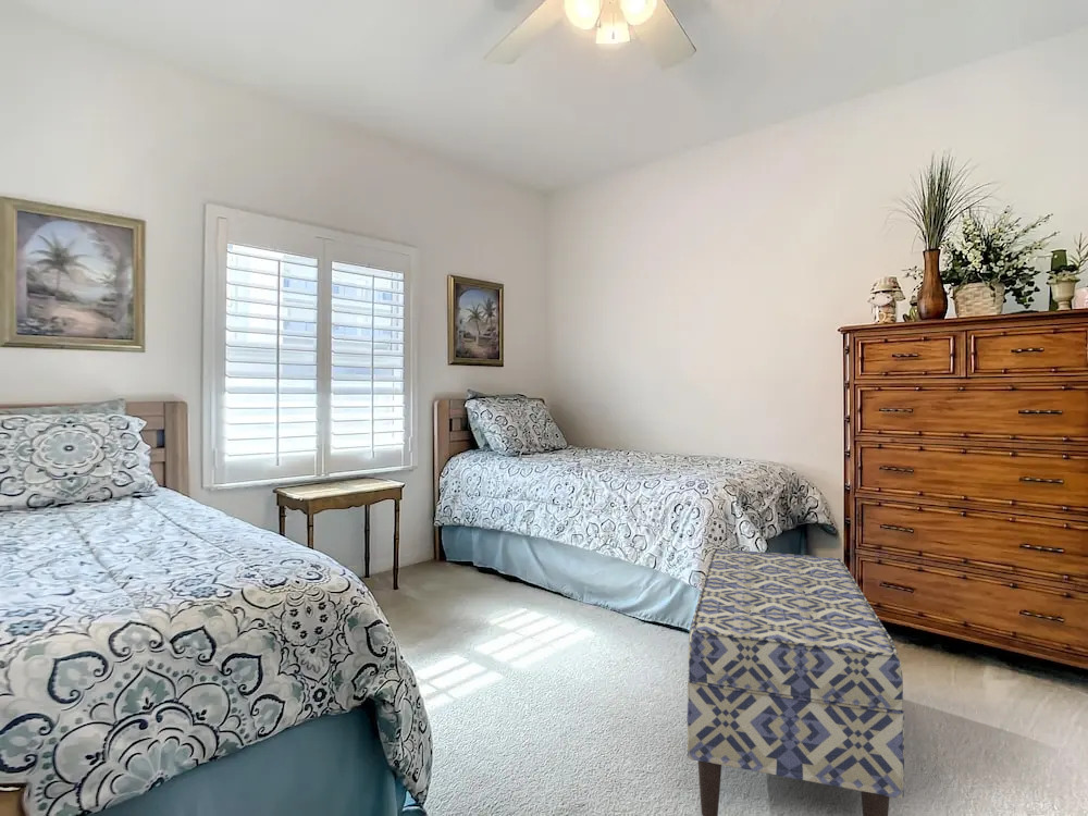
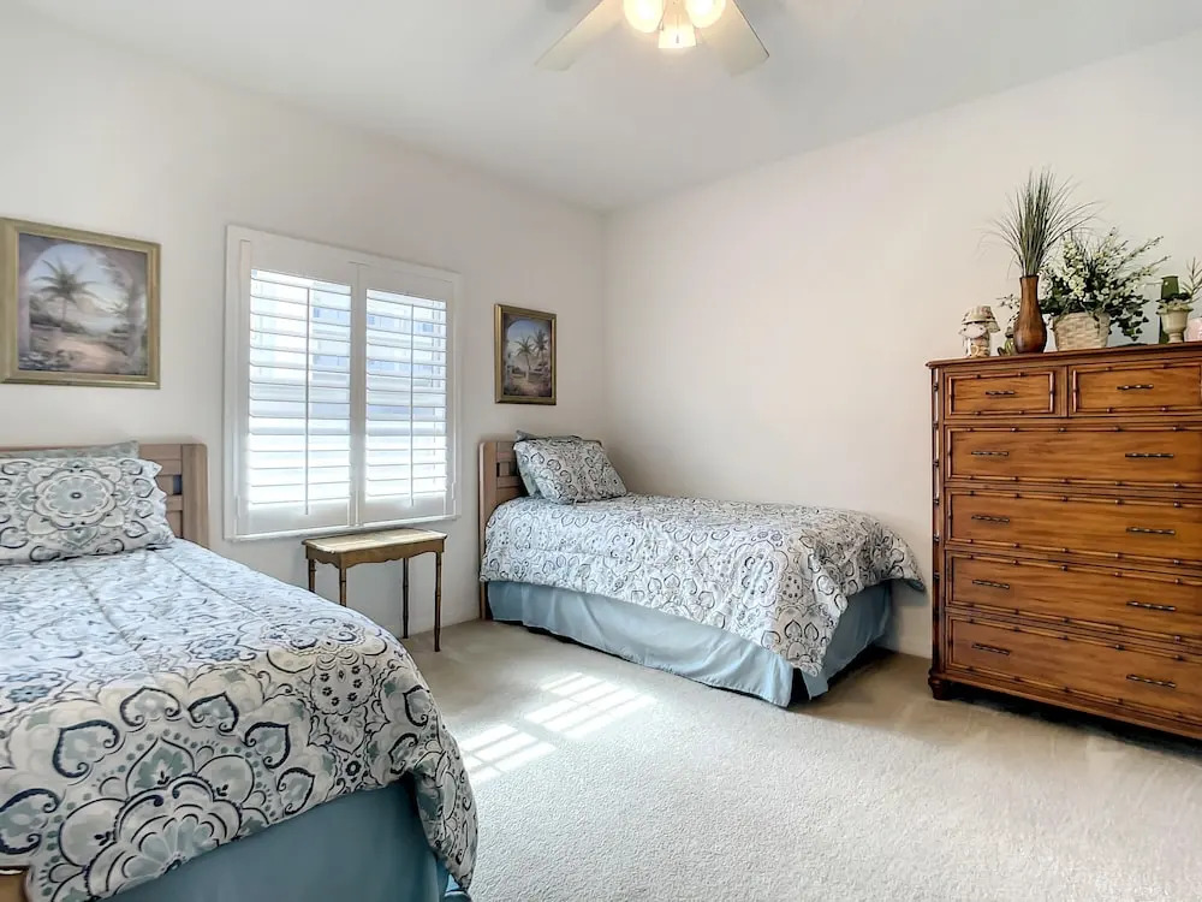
- bench [685,548,905,816]
